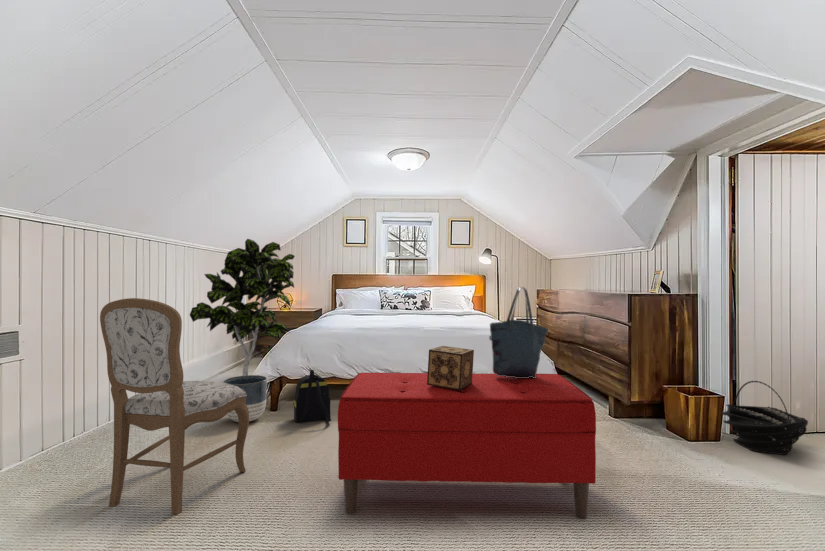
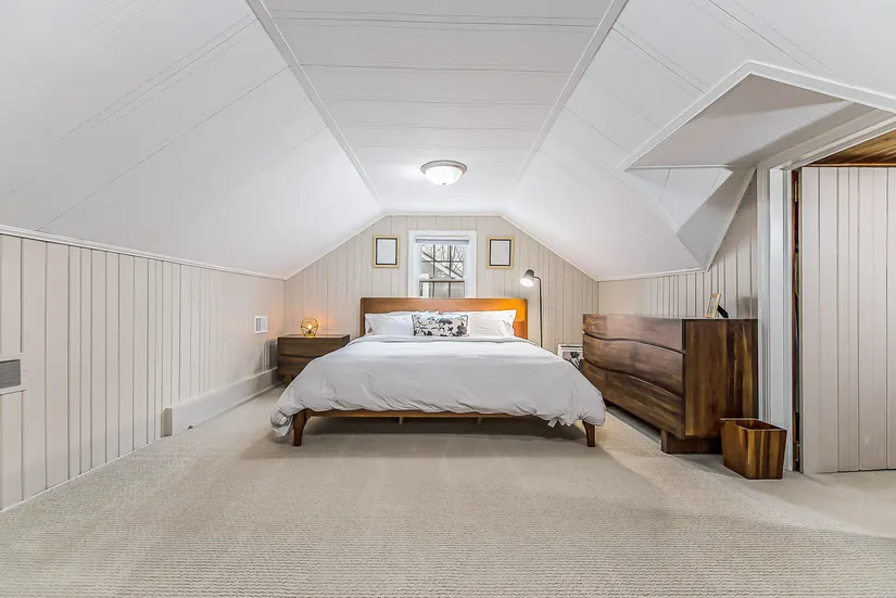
- indoor plant [189,238,296,376]
- decorative box [427,345,475,390]
- planter [223,374,268,423]
- backpack [292,369,332,424]
- tote bag [488,286,549,378]
- chair [99,297,250,516]
- basket [721,380,809,456]
- bench [337,372,597,520]
